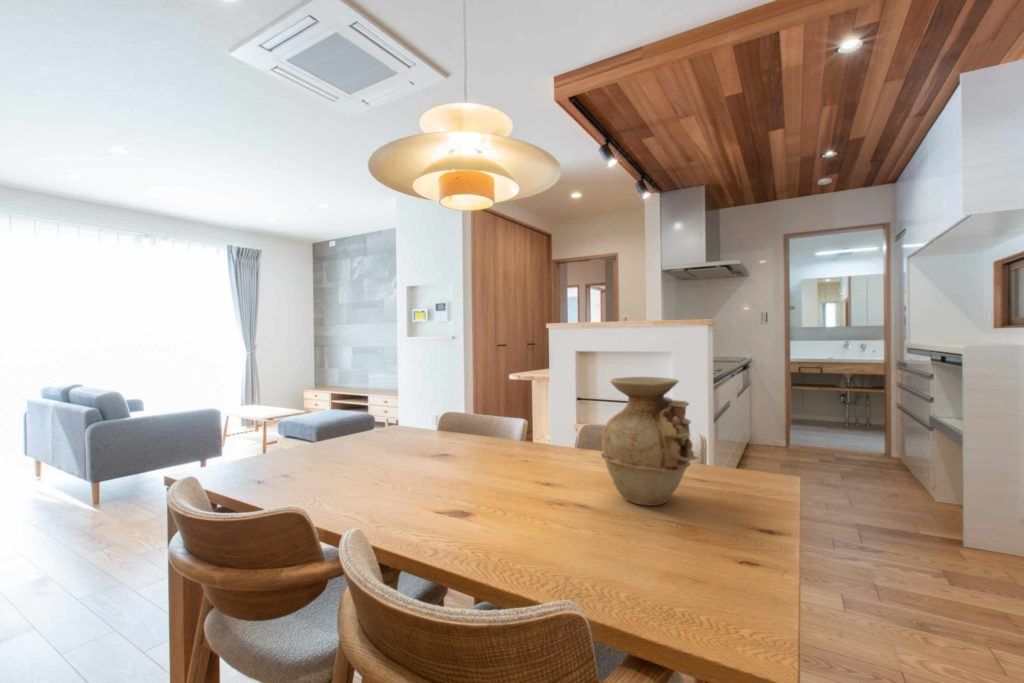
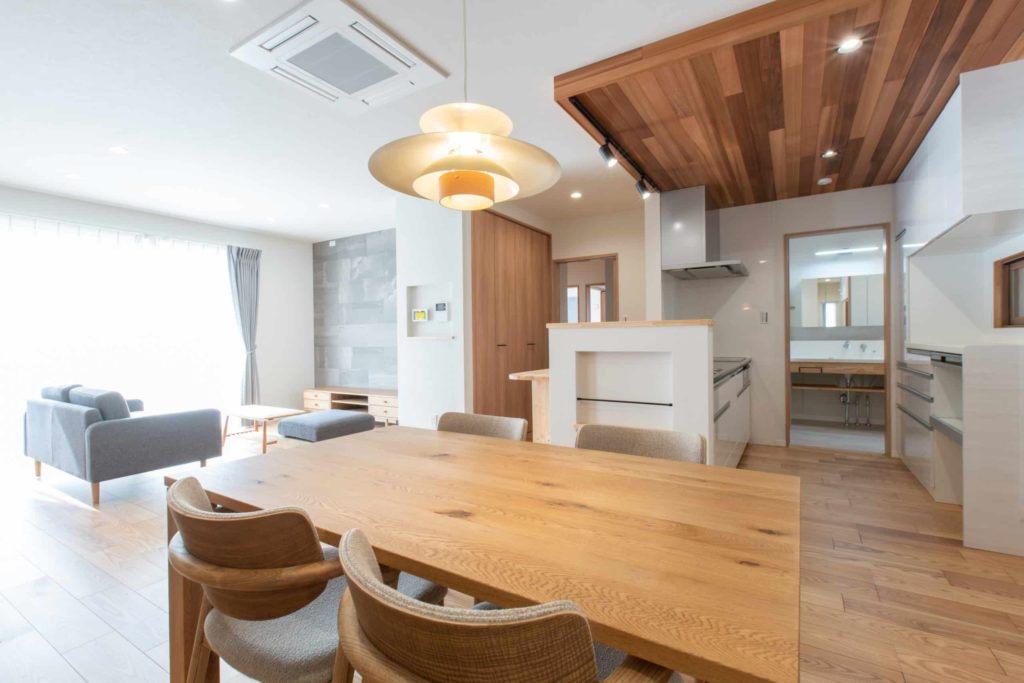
- vase [600,376,700,507]
